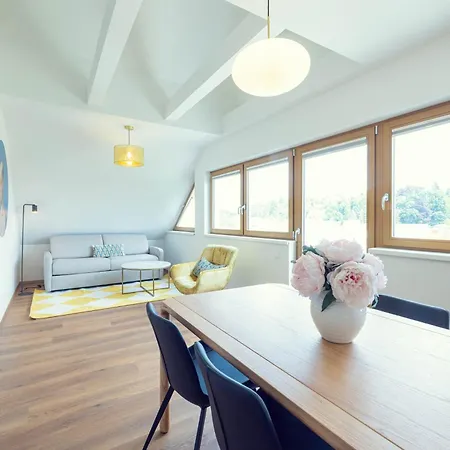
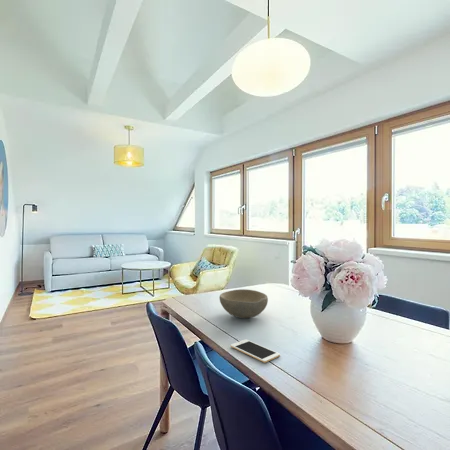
+ bowl [219,288,269,319]
+ cell phone [229,339,281,363]
